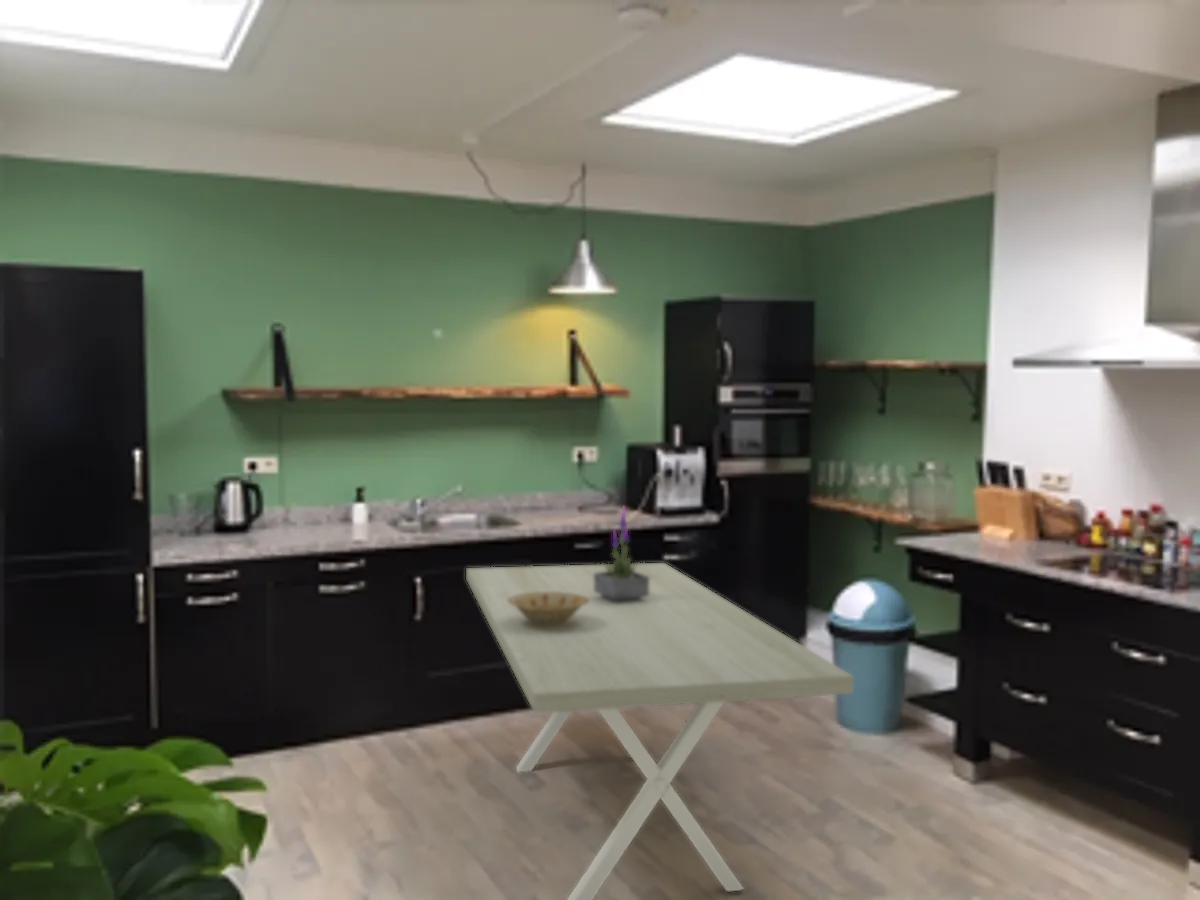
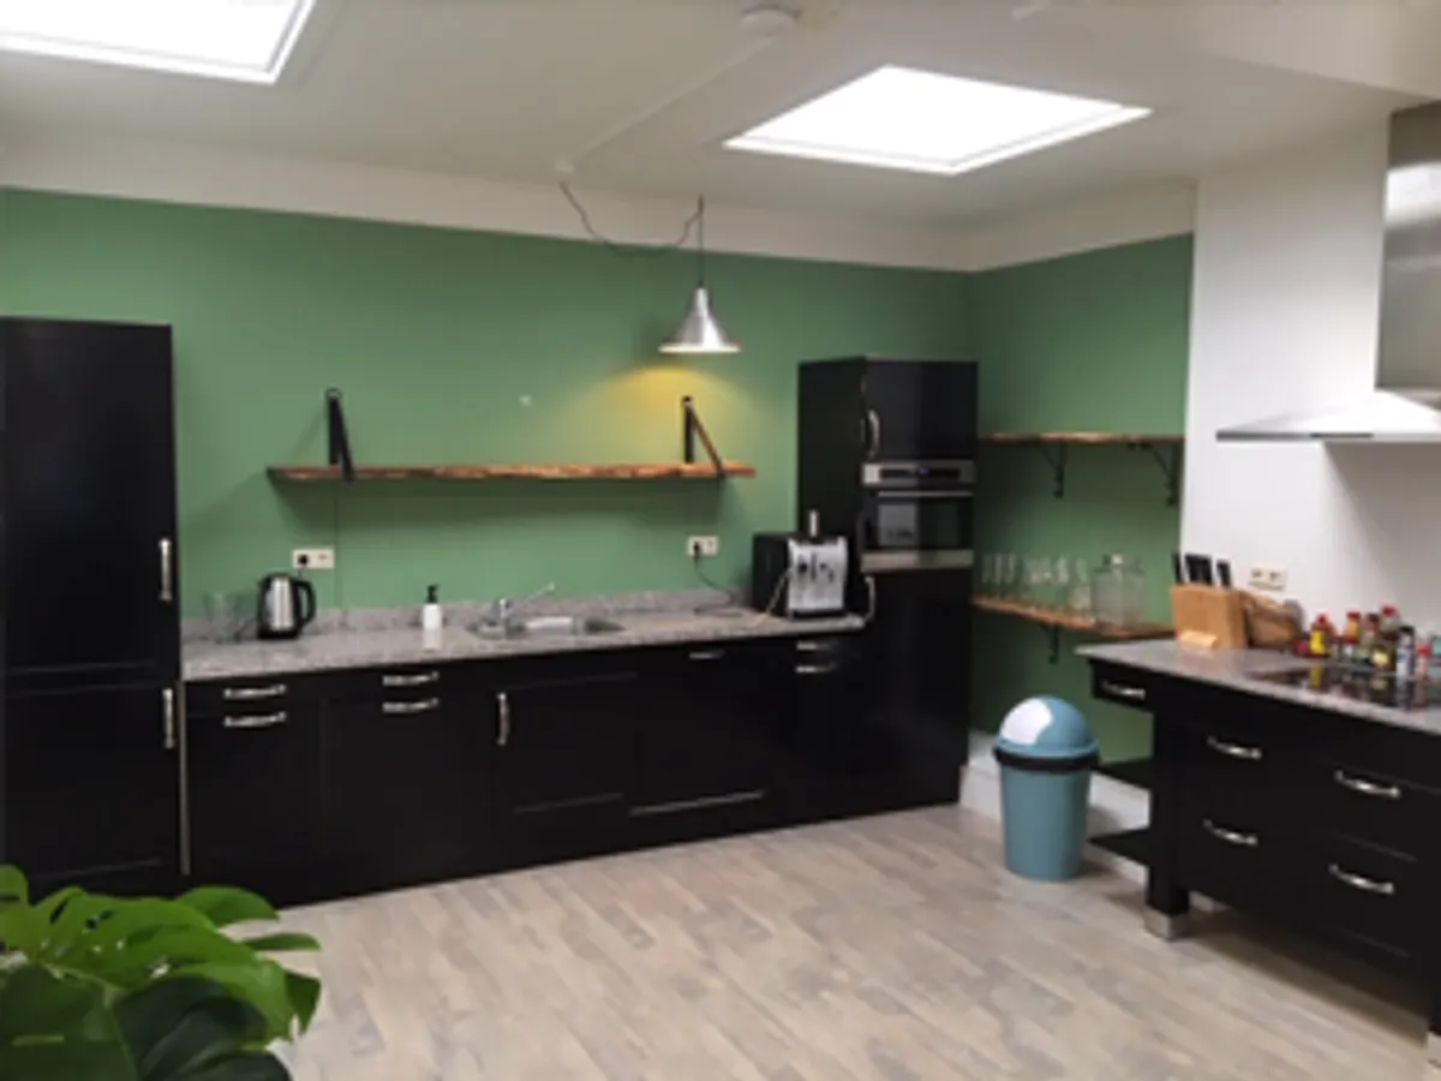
- bowl [508,592,589,627]
- dining table [465,562,855,900]
- potted plant [594,504,649,603]
